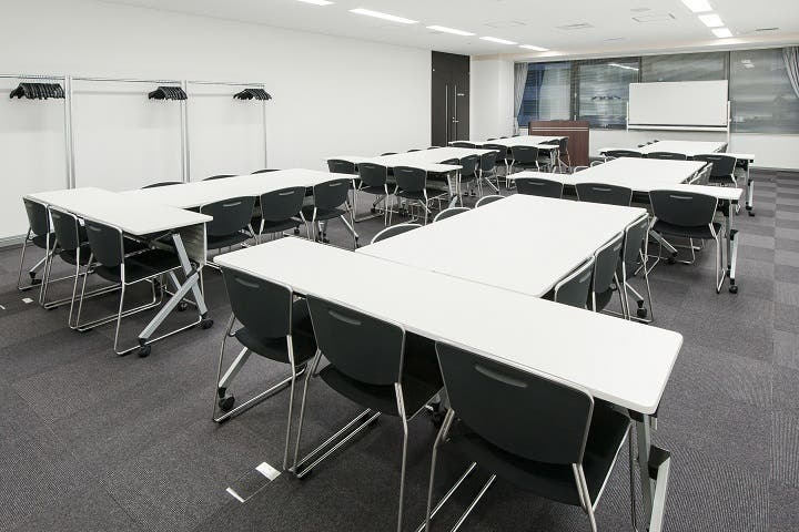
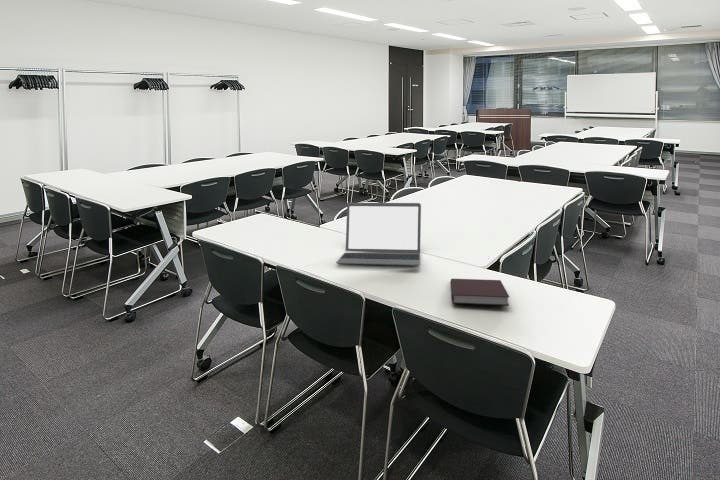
+ laptop [335,202,422,267]
+ notebook [450,278,510,307]
